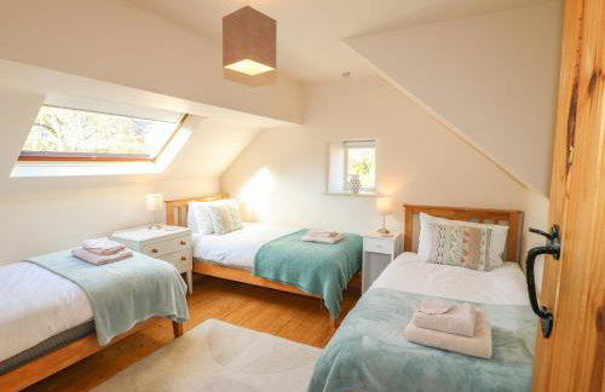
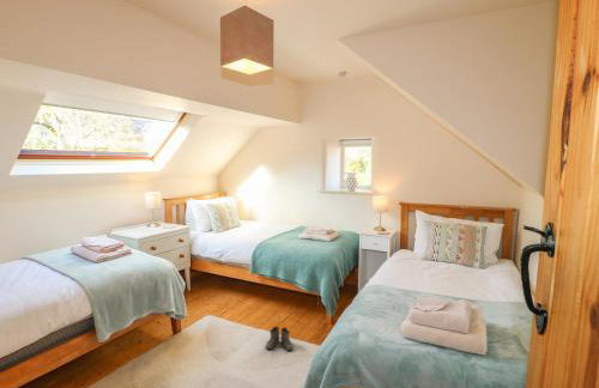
+ boots [265,325,295,352]
